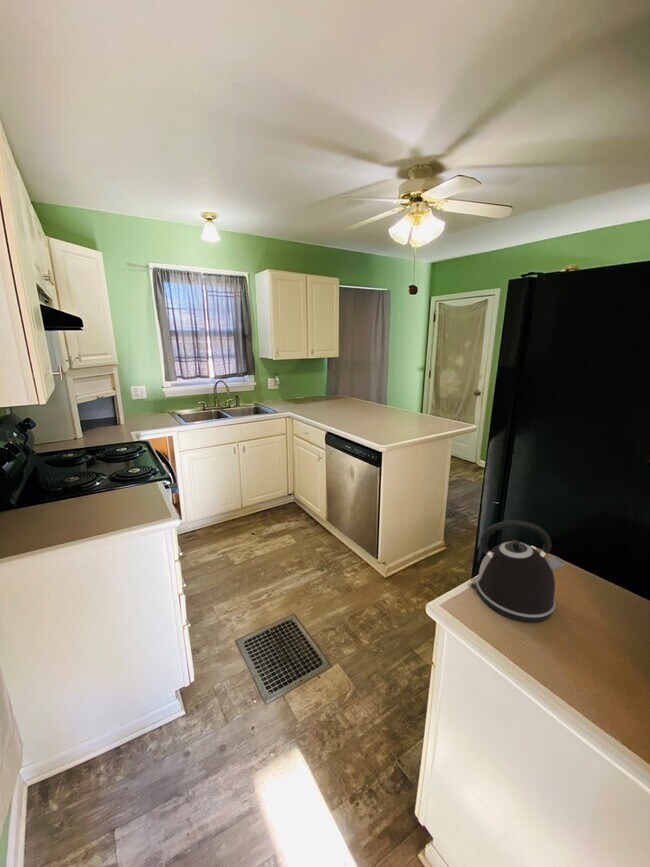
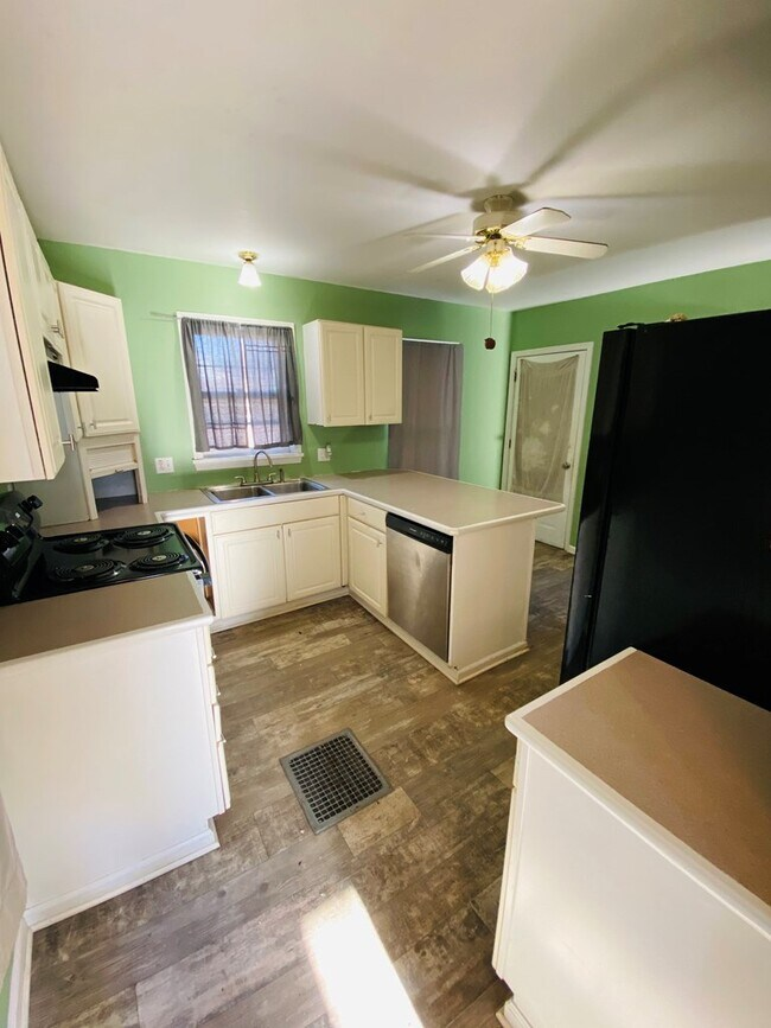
- kettle [470,519,567,624]
